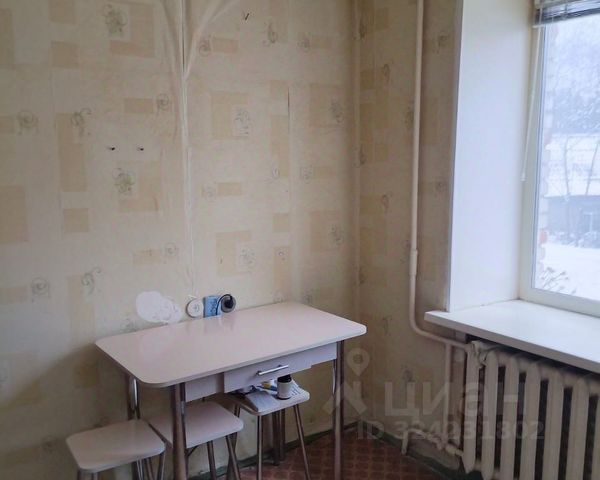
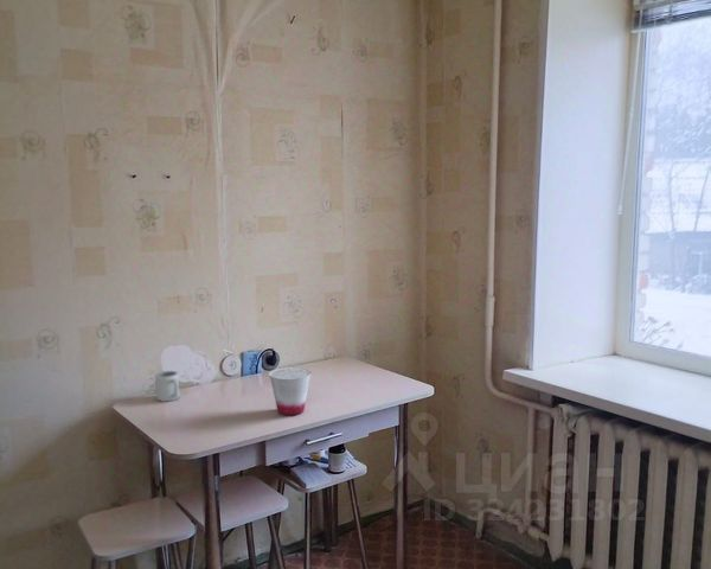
+ cup [269,366,312,416]
+ cup [154,370,181,403]
